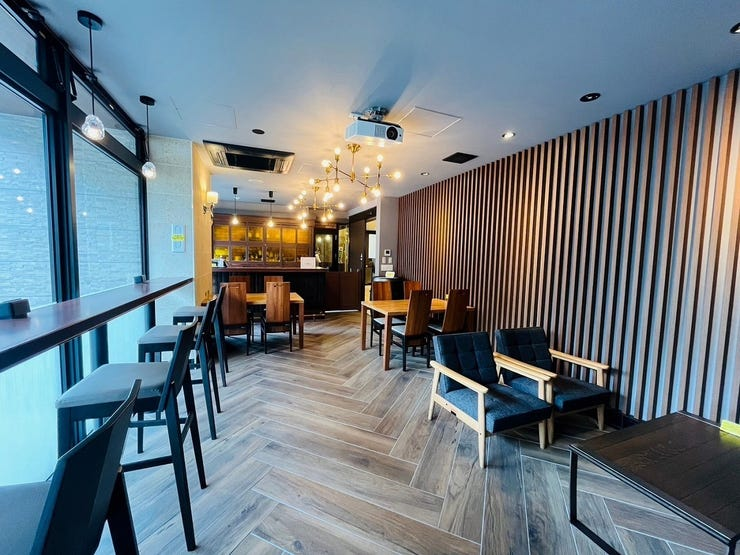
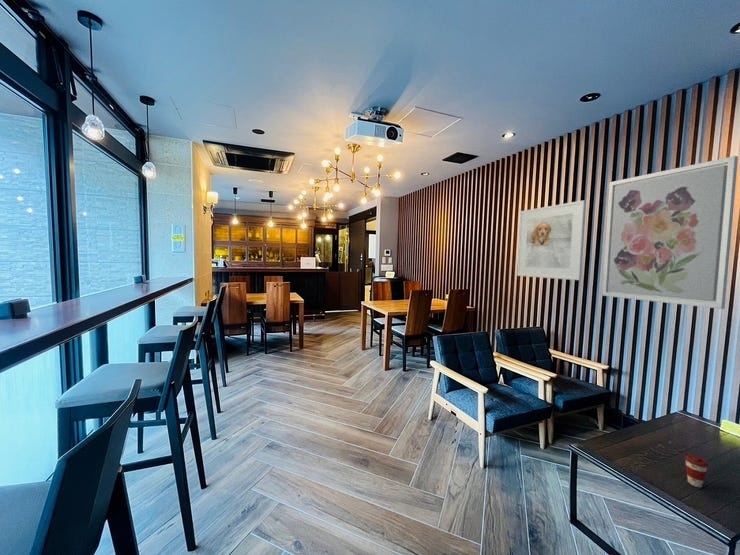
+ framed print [516,199,586,281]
+ wall art [601,155,739,310]
+ coffee cup [684,454,709,488]
